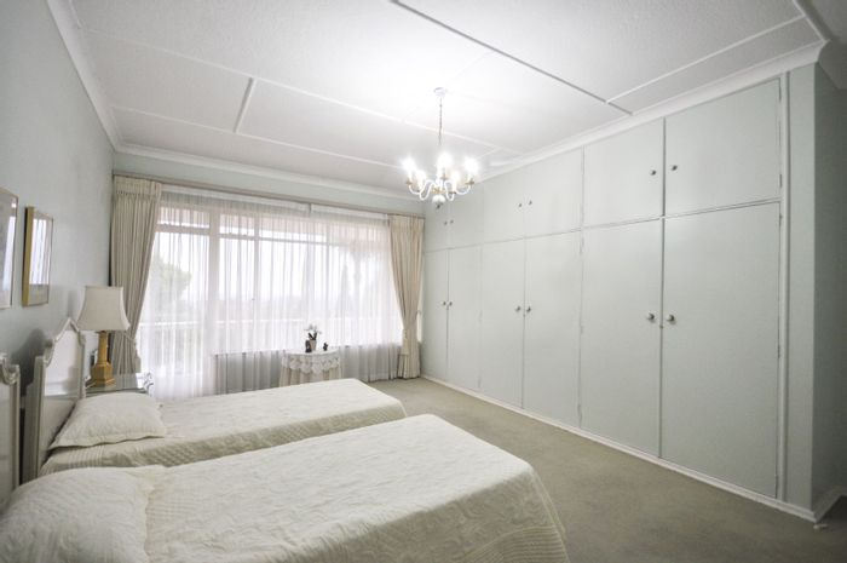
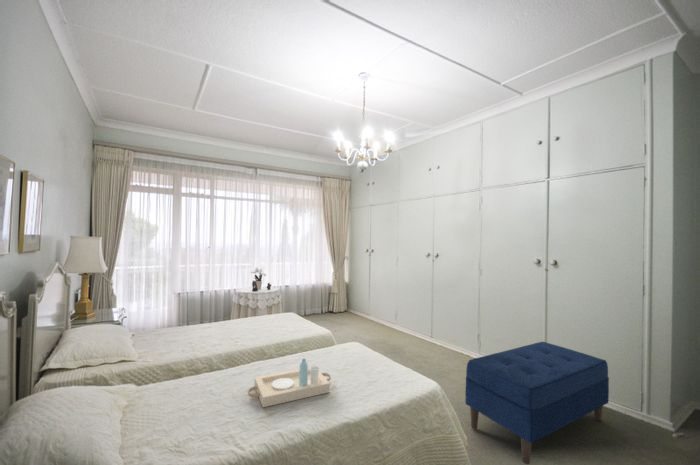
+ bench [464,341,610,465]
+ serving tray [247,358,332,408]
